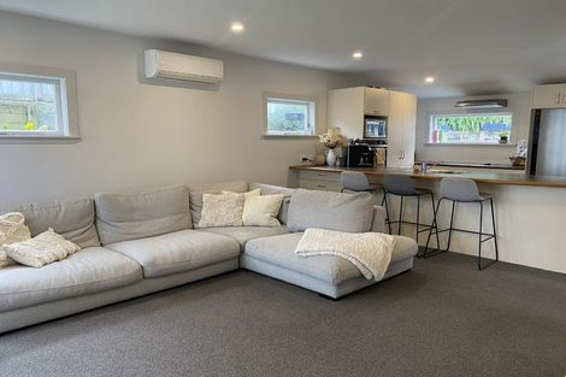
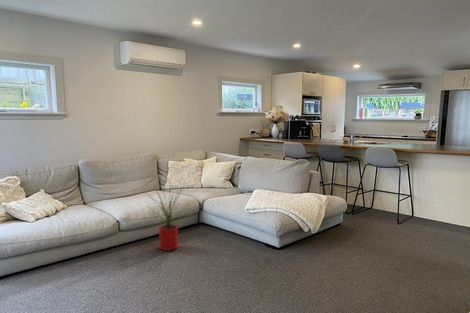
+ house plant [141,178,192,252]
